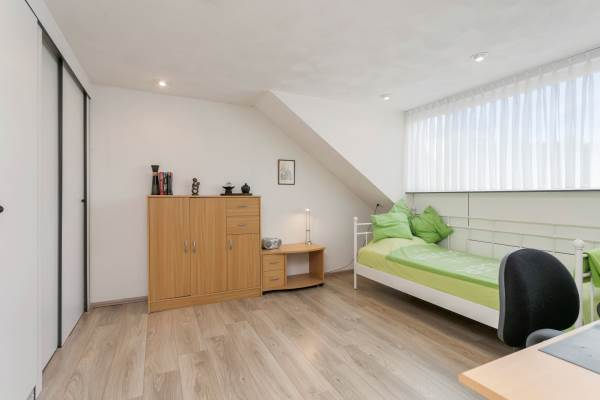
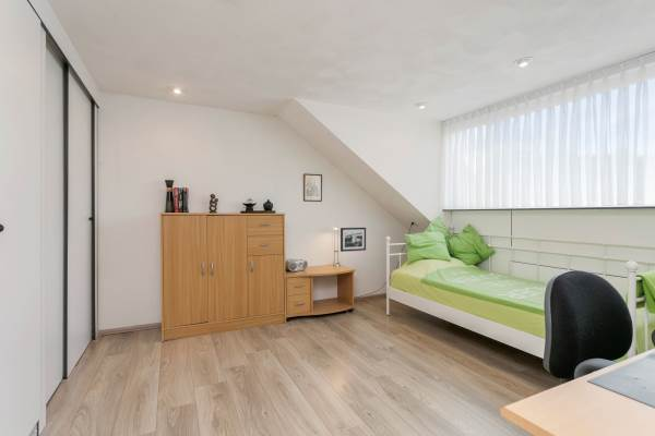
+ picture frame [340,227,367,253]
